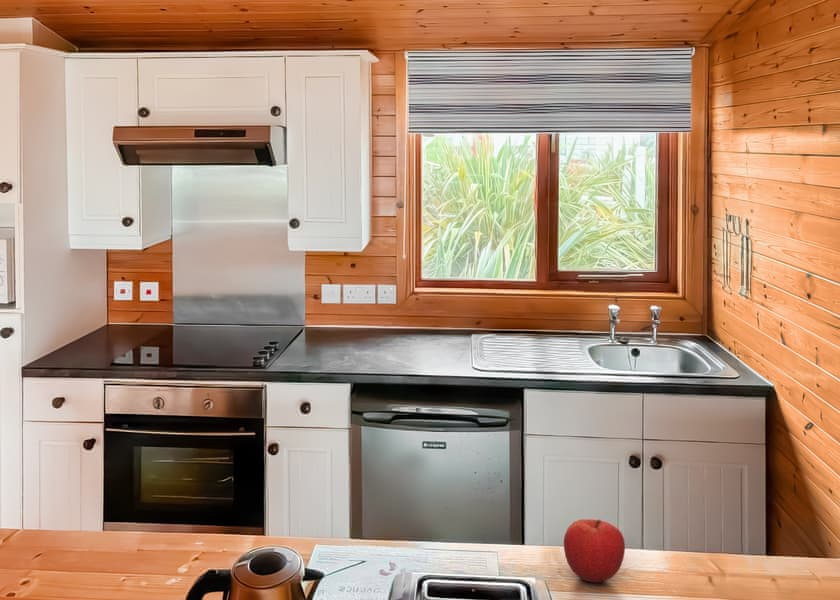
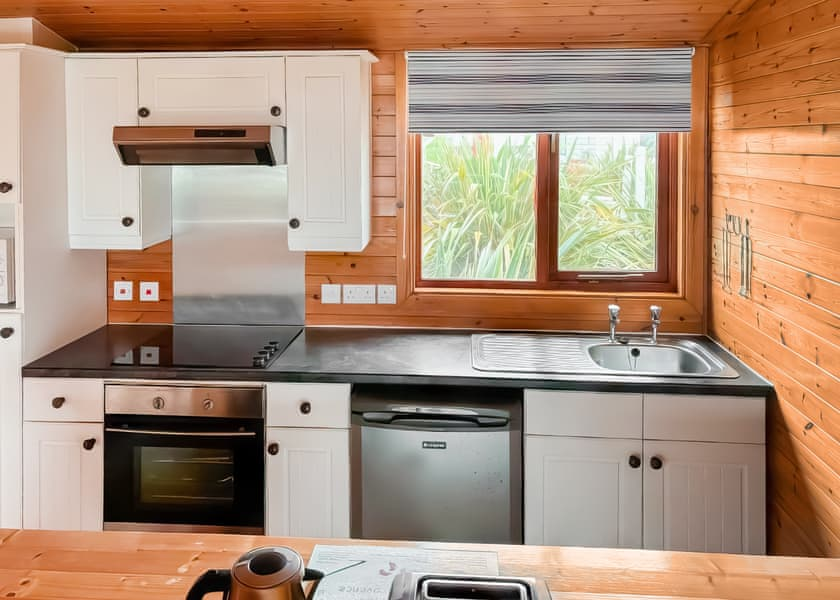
- fruit [563,518,626,584]
